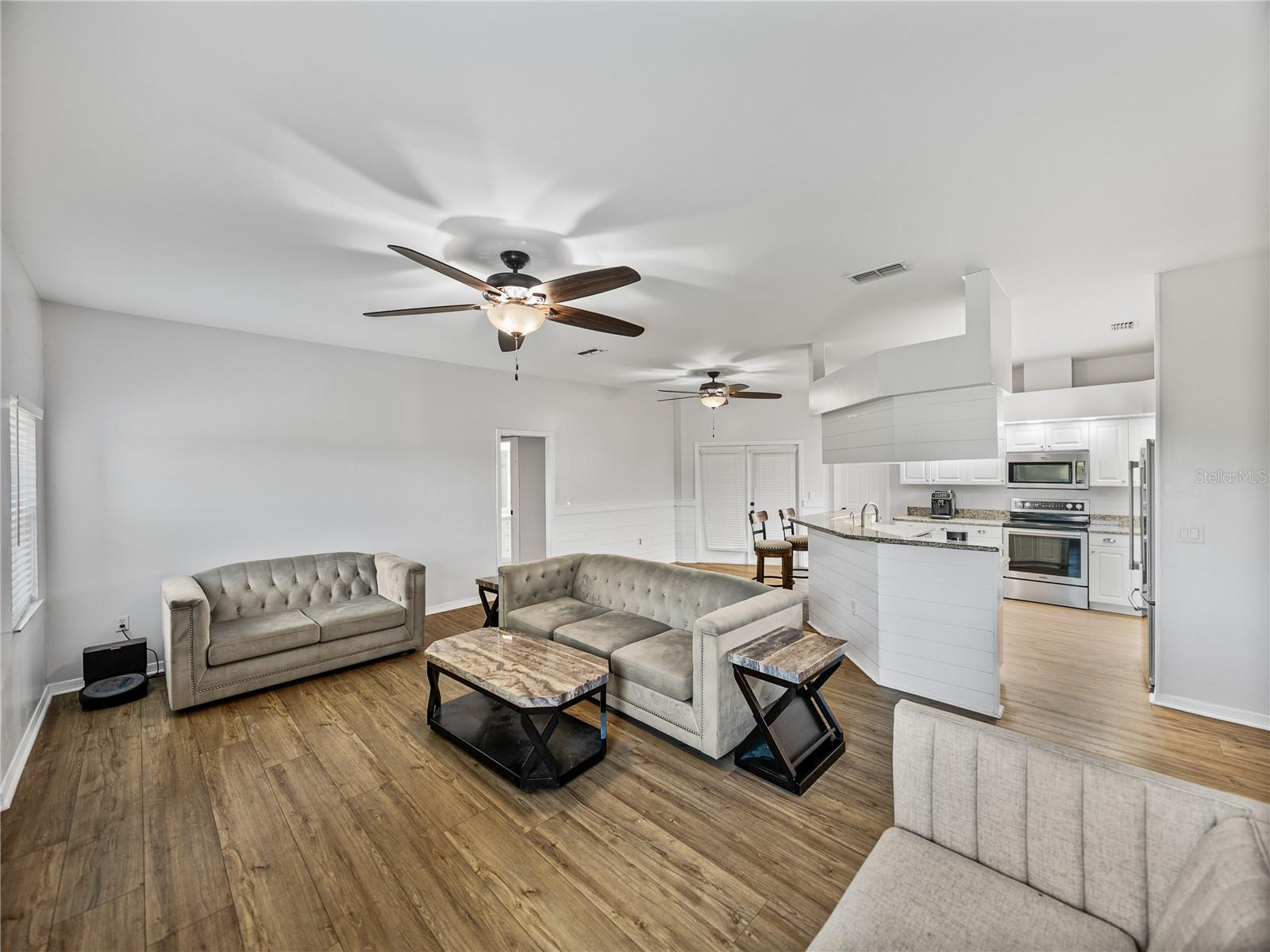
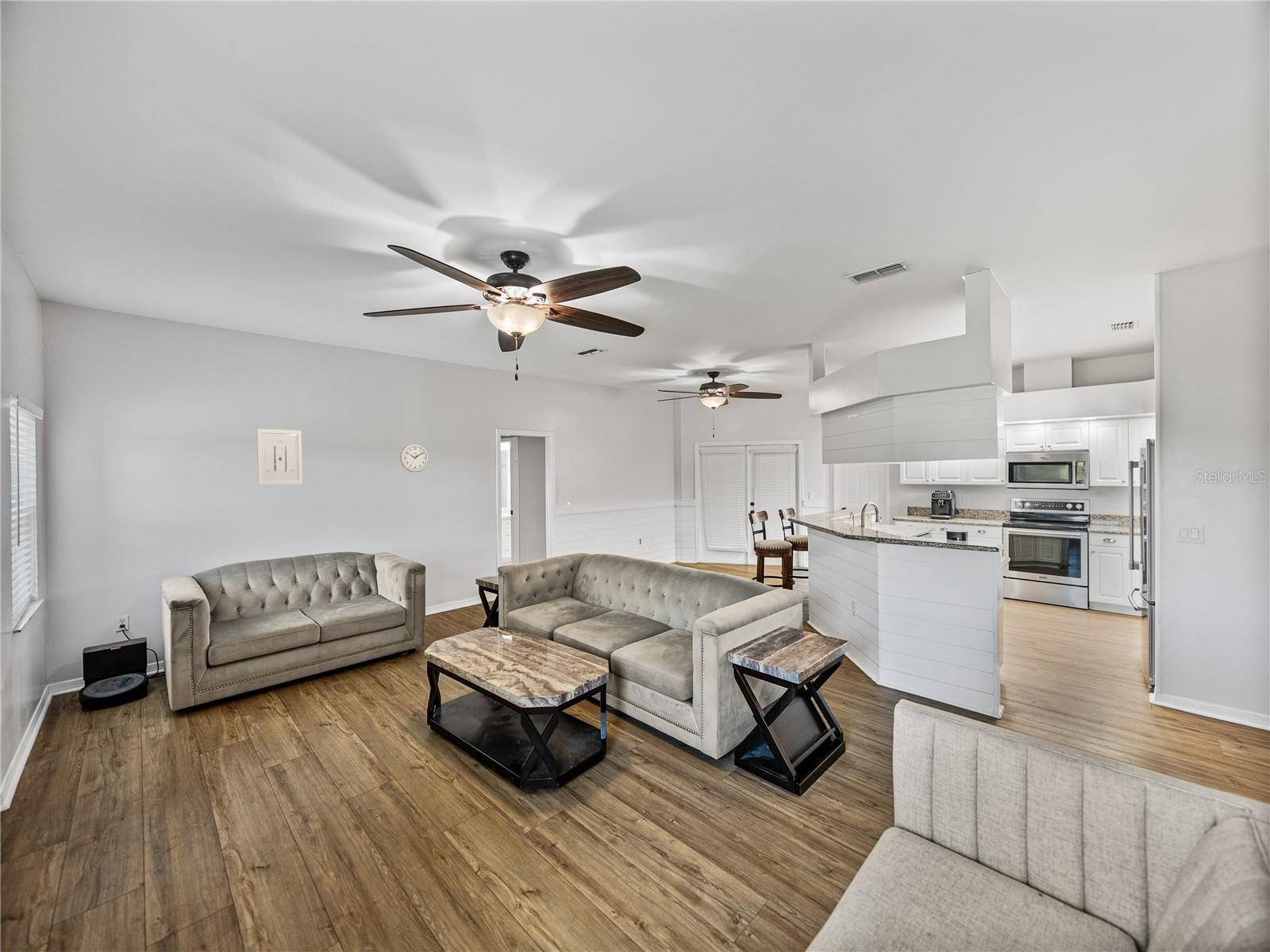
+ wall art [256,428,303,486]
+ wall clock [399,443,429,473]
